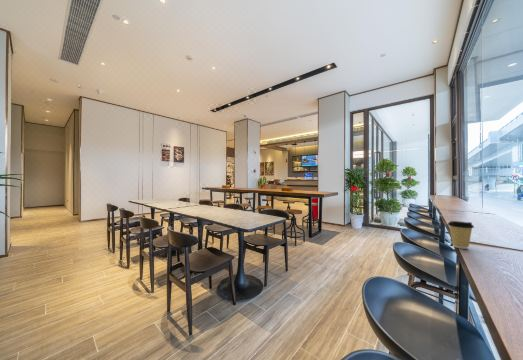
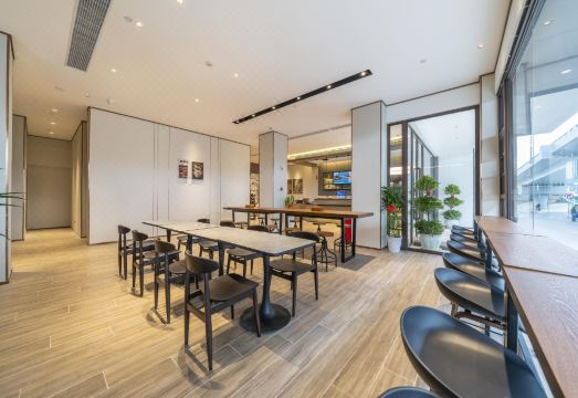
- coffee cup [447,220,475,250]
